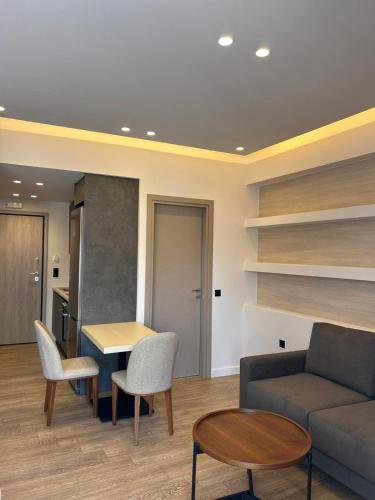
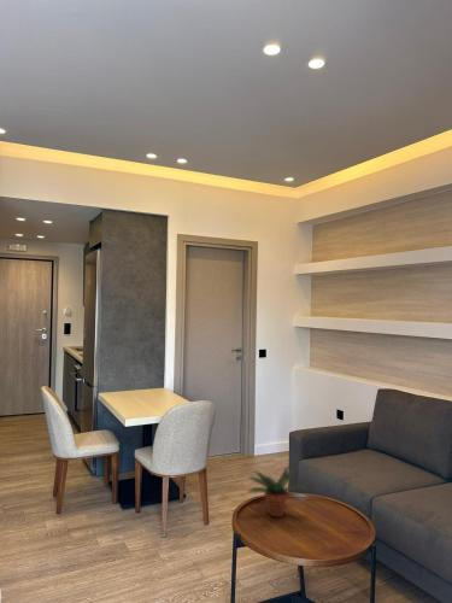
+ potted plant [245,463,307,519]
